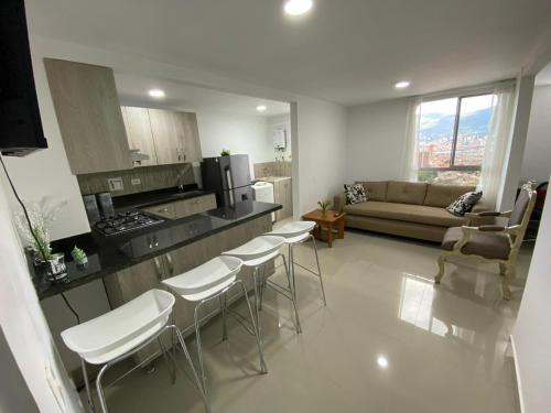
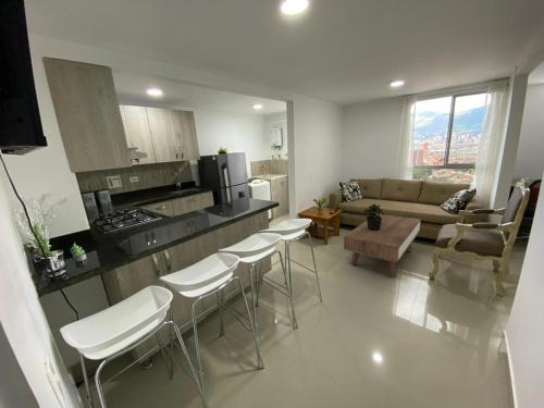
+ coffee table [343,213,422,279]
+ potted plant [362,202,385,231]
